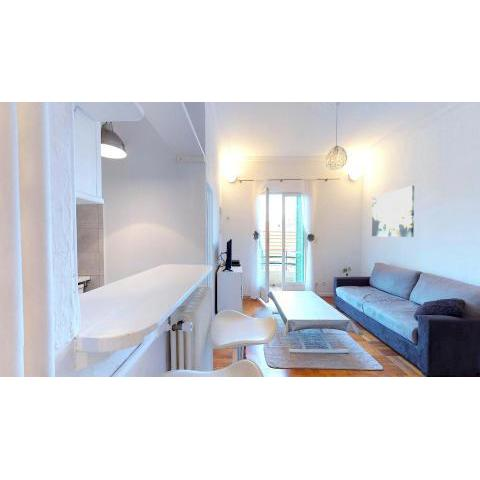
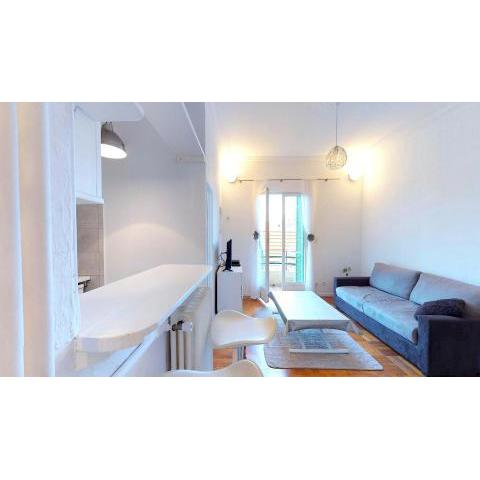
- wall art [371,185,415,238]
